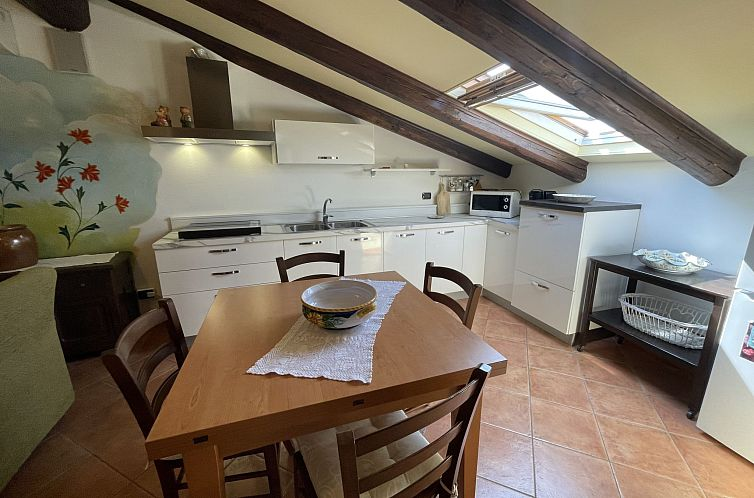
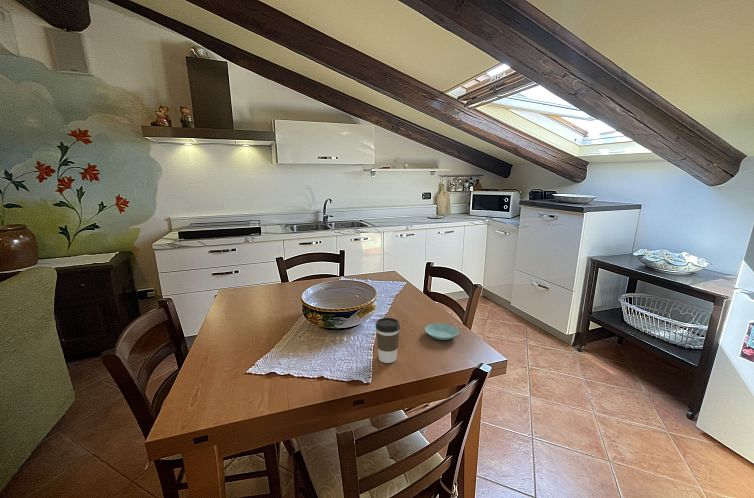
+ saucer [424,322,460,341]
+ coffee cup [375,317,401,364]
